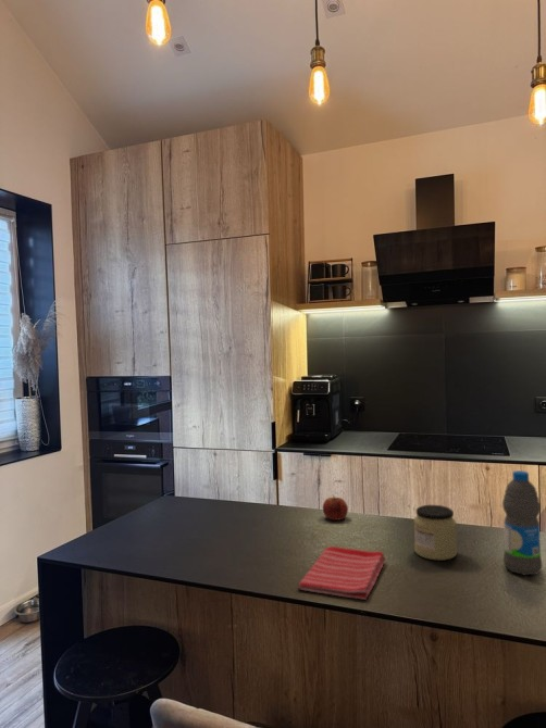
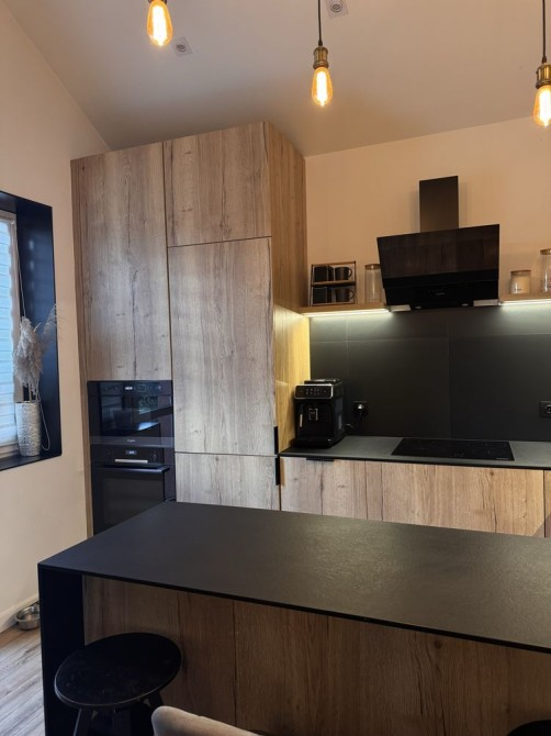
- apple [322,494,349,522]
- dish towel [297,545,386,601]
- water bottle [501,469,543,576]
- jar [413,504,458,562]
